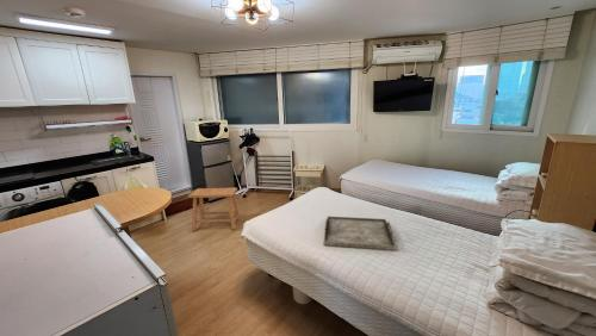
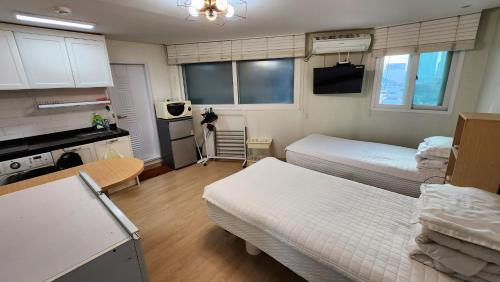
- serving tray [322,216,397,251]
- stool [187,187,242,232]
